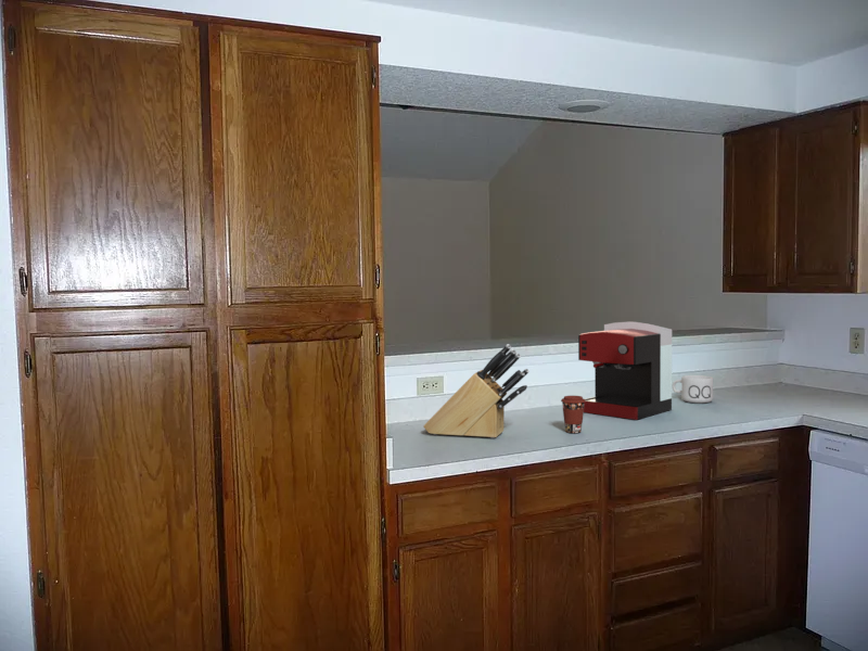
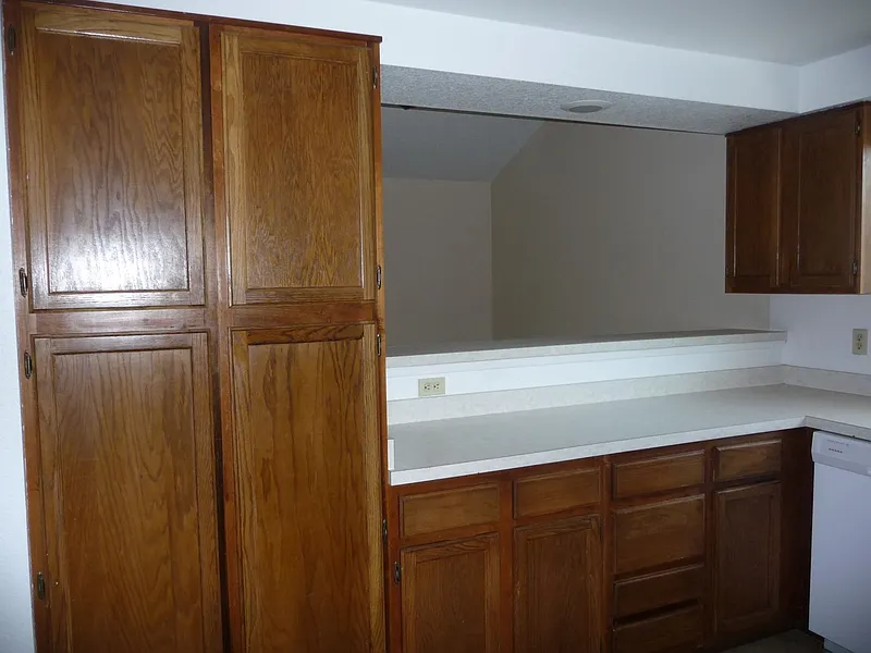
- coffee cup [560,395,586,434]
- knife block [422,343,531,439]
- coffee maker [577,320,673,421]
- mug [672,374,714,404]
